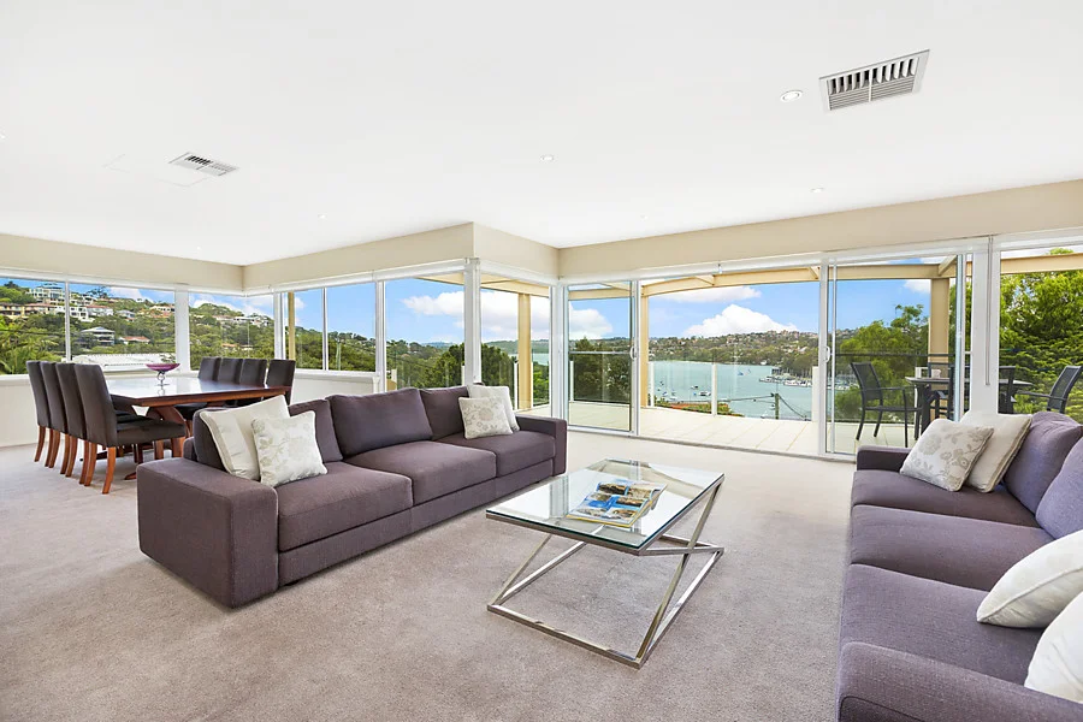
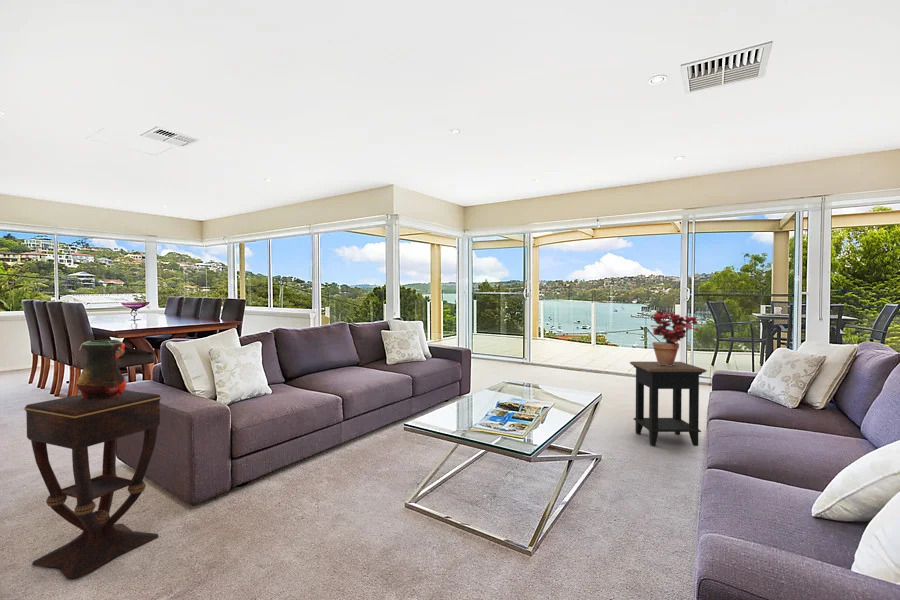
+ side table [23,388,162,581]
+ side table [629,361,708,447]
+ vase [75,339,127,399]
+ potted plant [649,310,700,366]
